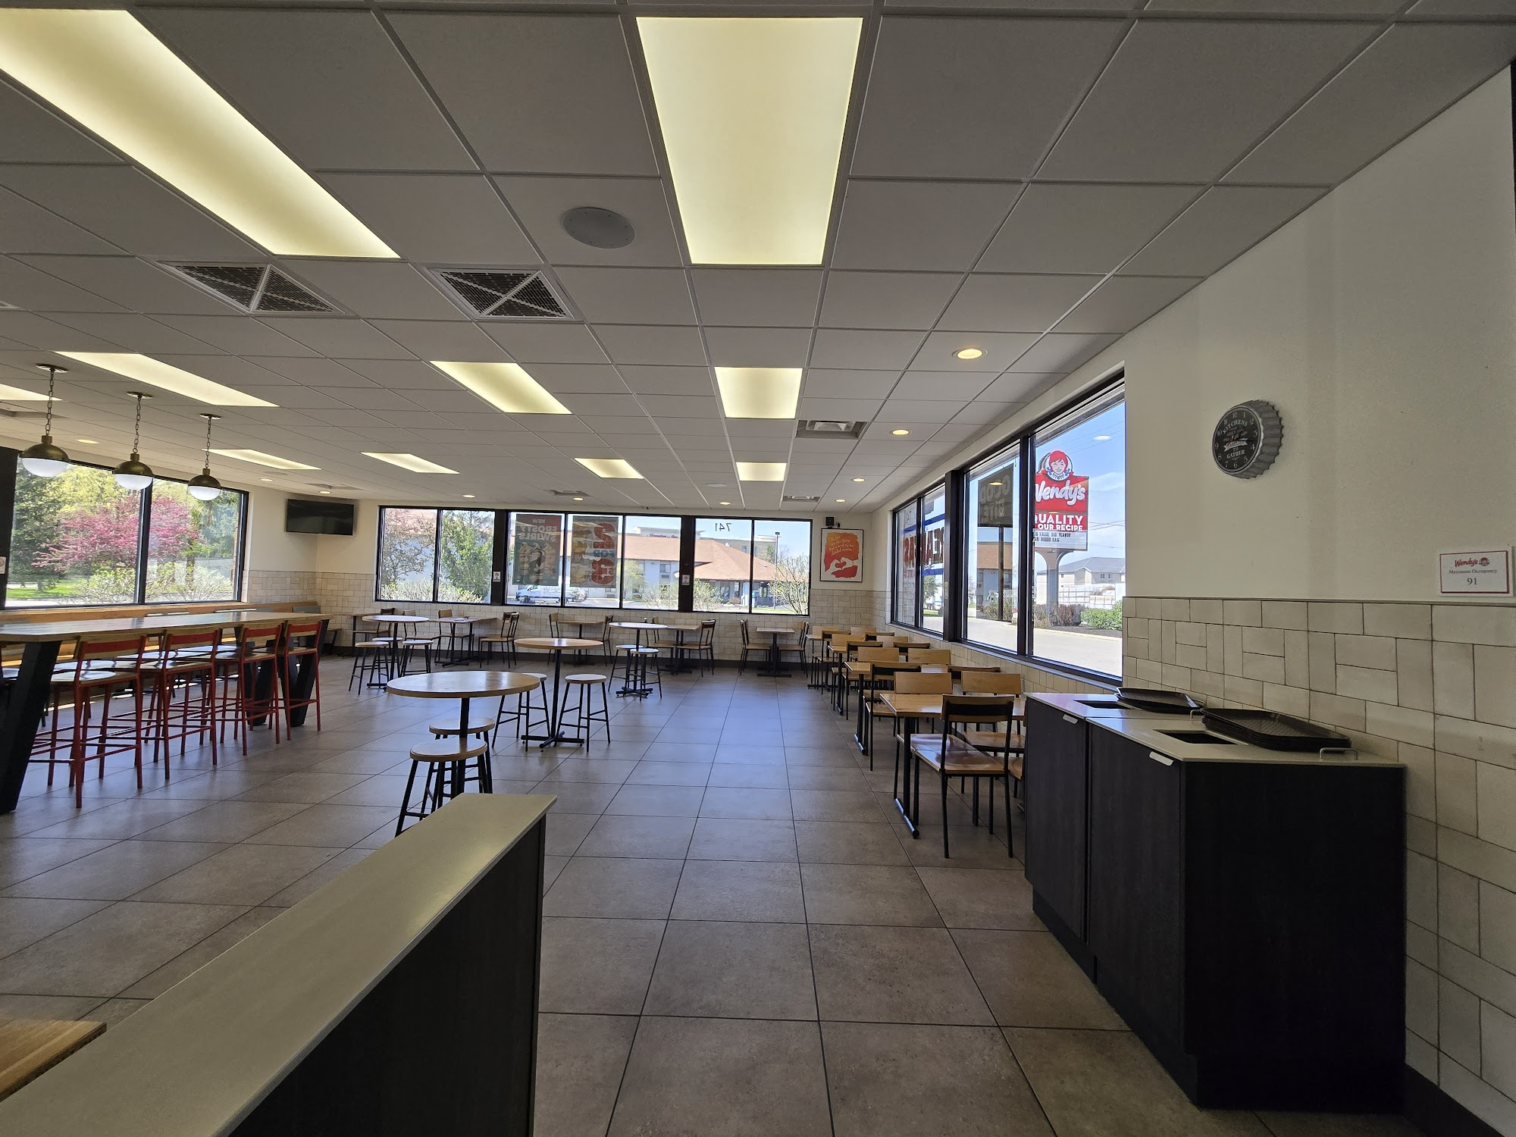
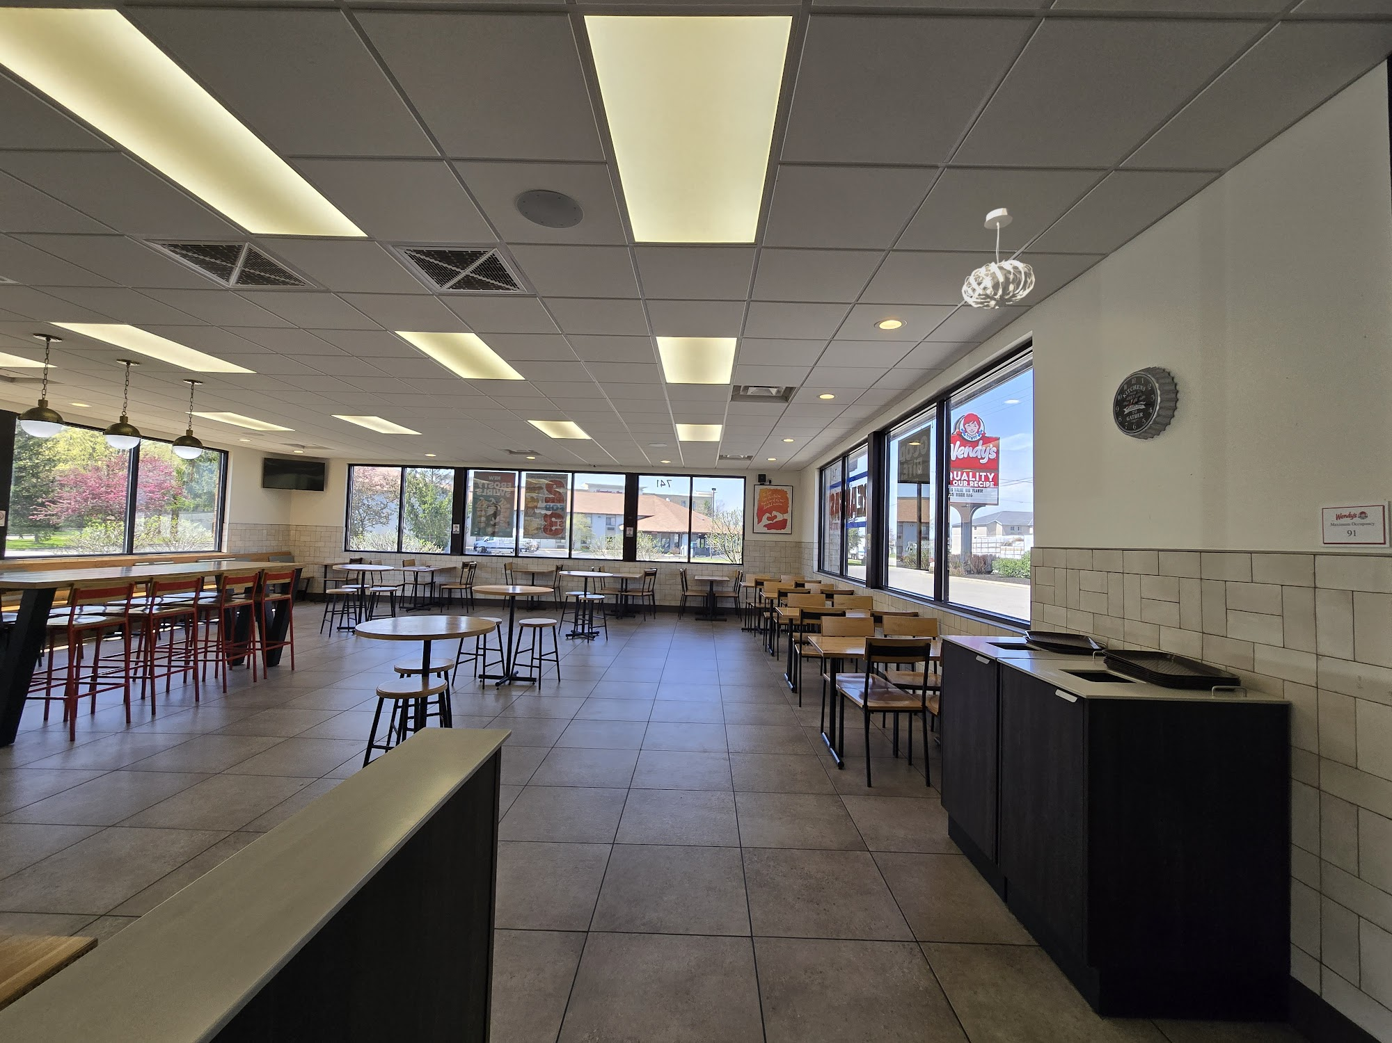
+ pendant light [961,208,1037,309]
